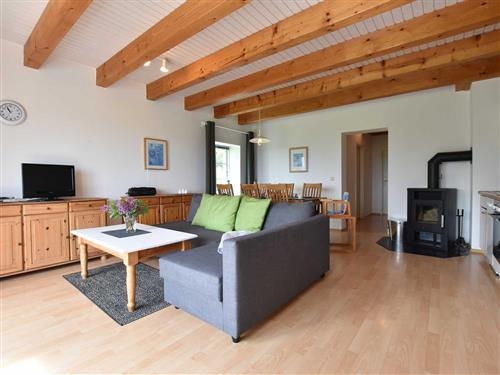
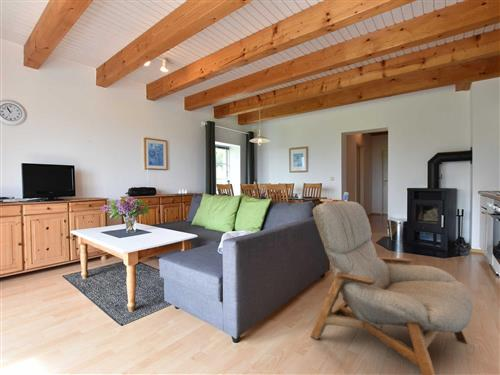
+ armchair [309,200,474,375]
